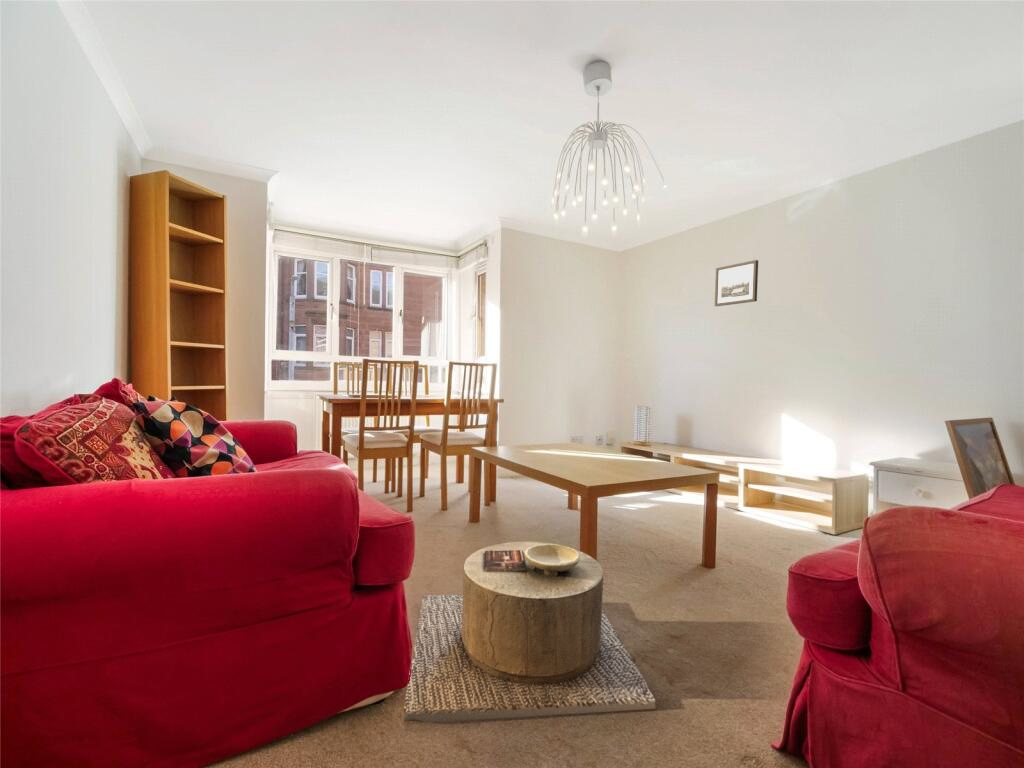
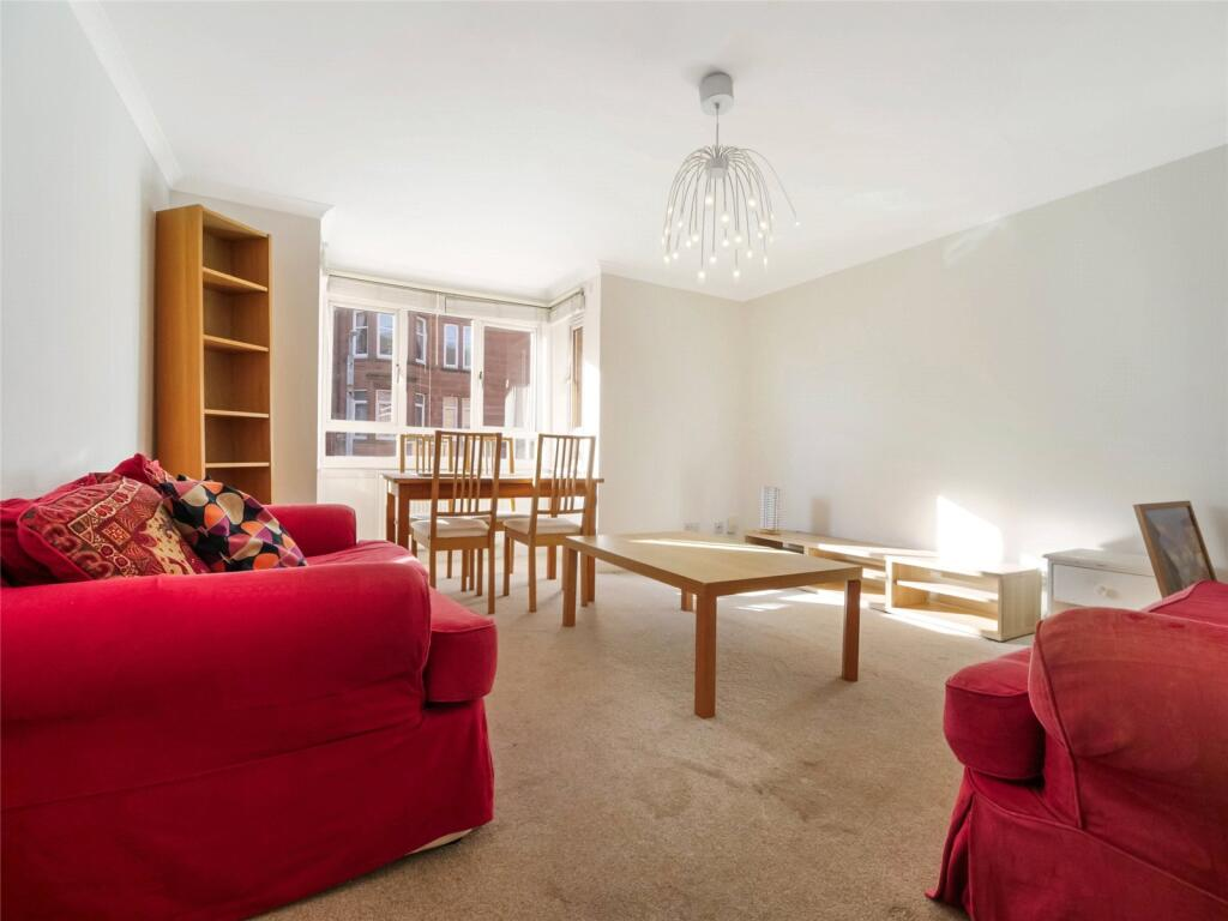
- wall art [714,259,759,307]
- side table [403,541,656,724]
